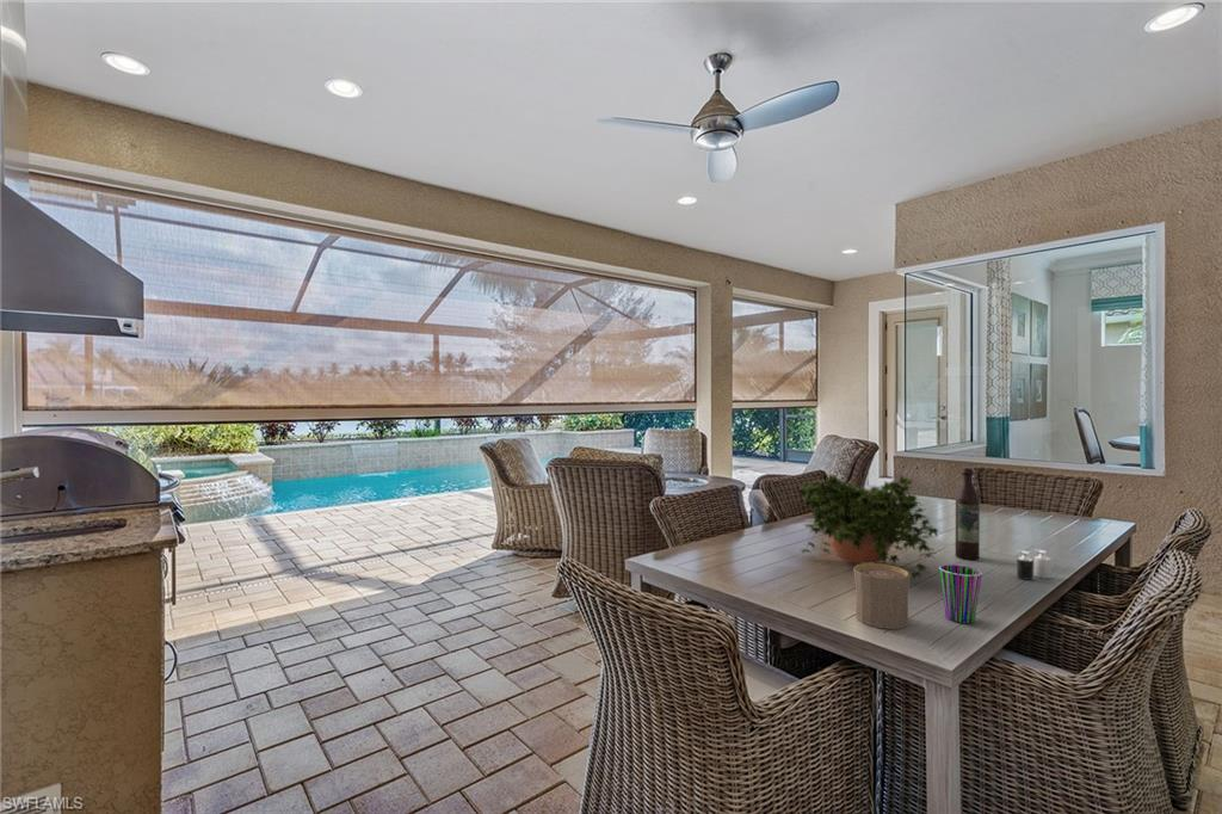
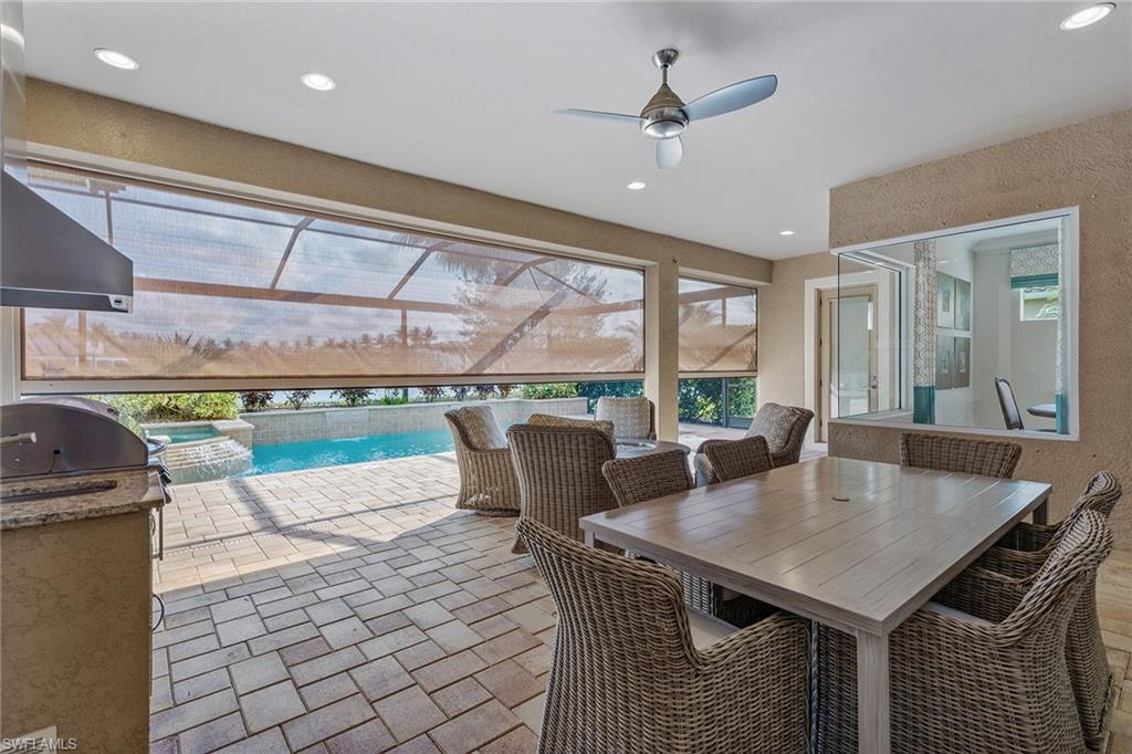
- cup [938,563,983,624]
- candle [1016,549,1053,581]
- potted plant [796,473,940,579]
- cup [852,562,912,630]
- wine bottle [955,467,981,561]
